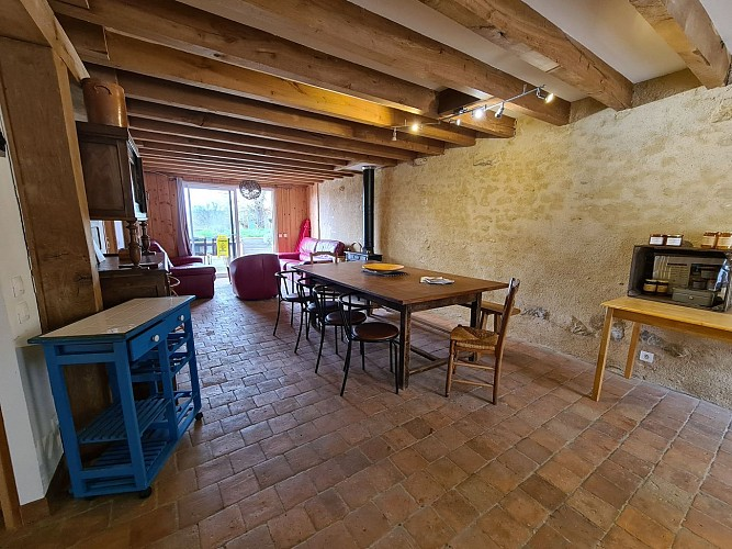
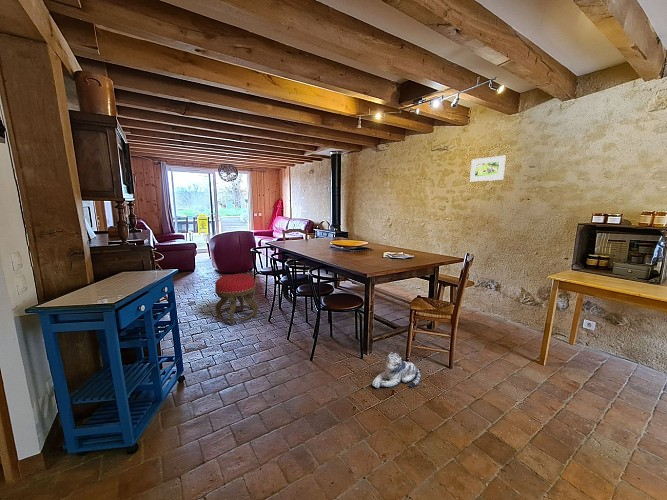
+ stool [214,273,259,326]
+ plush toy [371,351,422,389]
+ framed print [469,155,507,183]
